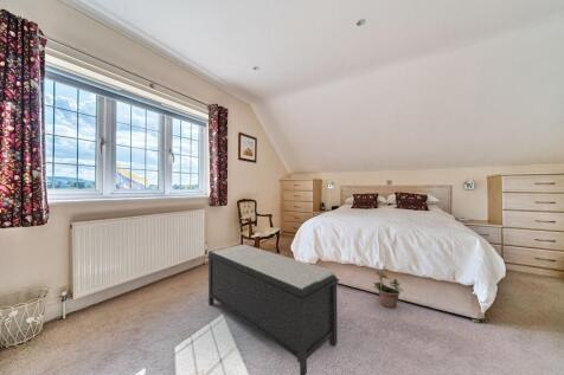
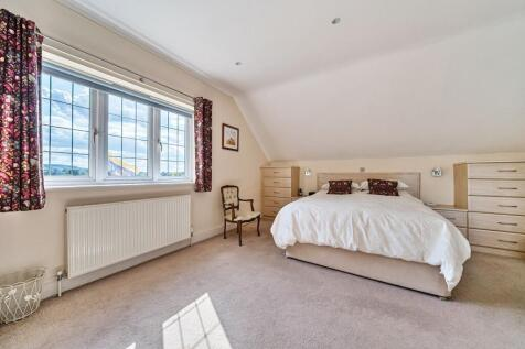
- bench [206,244,340,375]
- potted plant [371,269,404,309]
